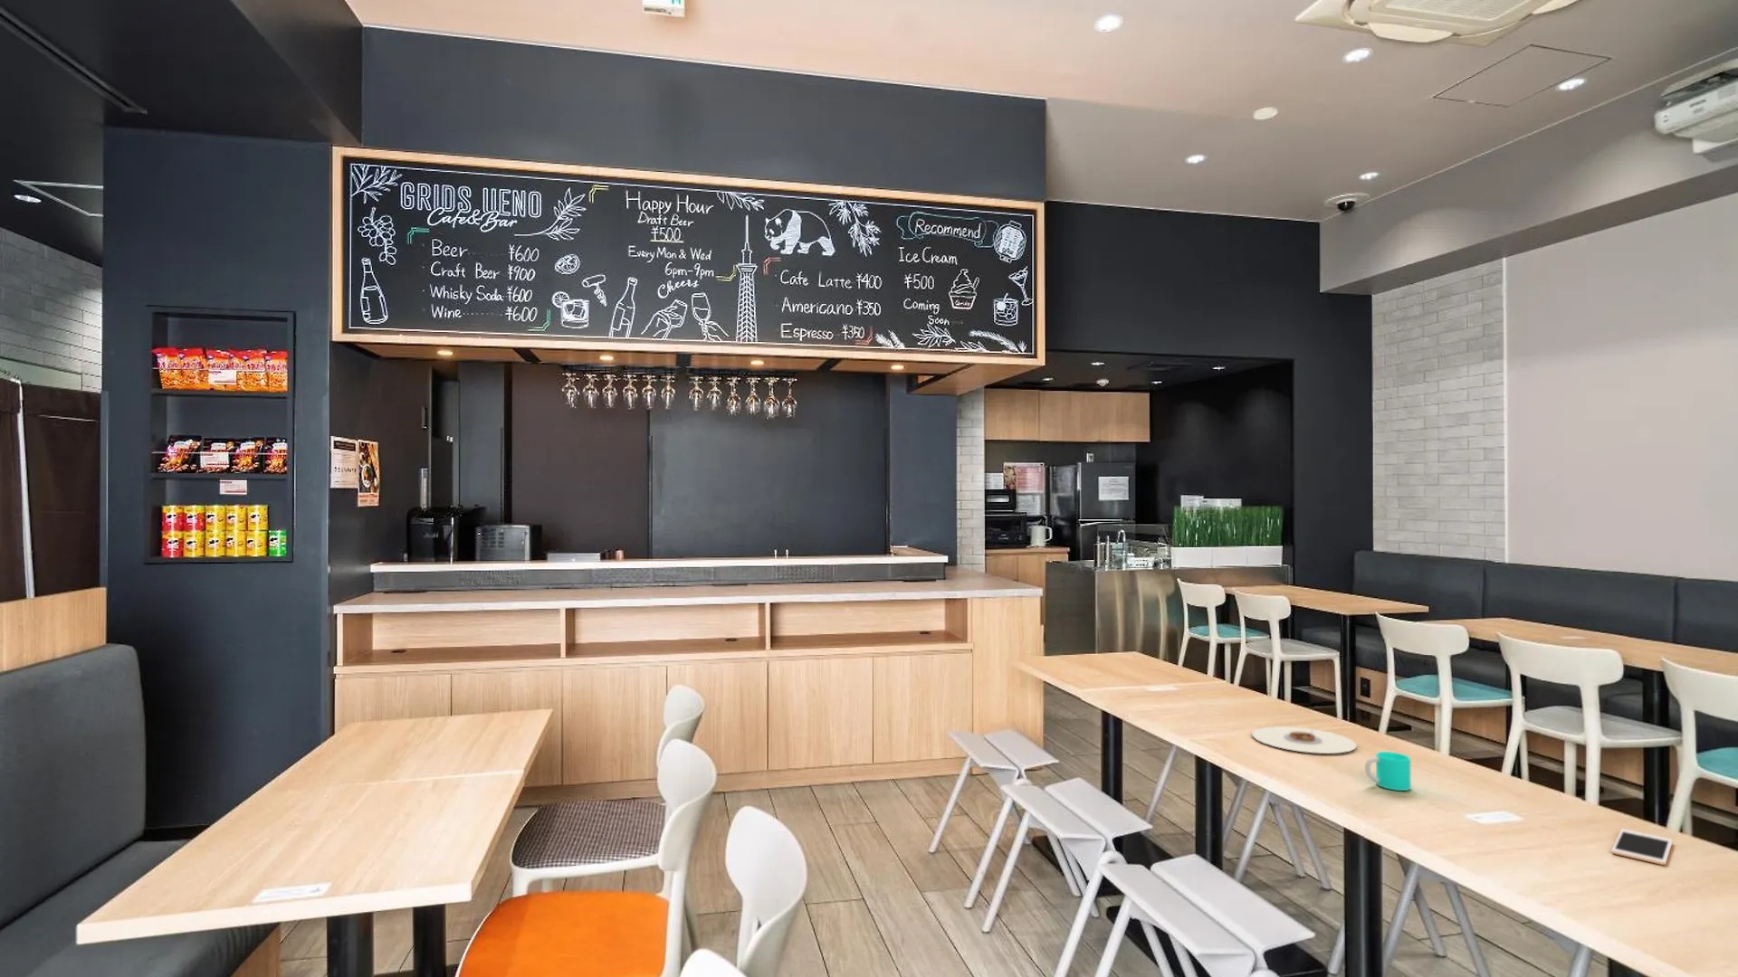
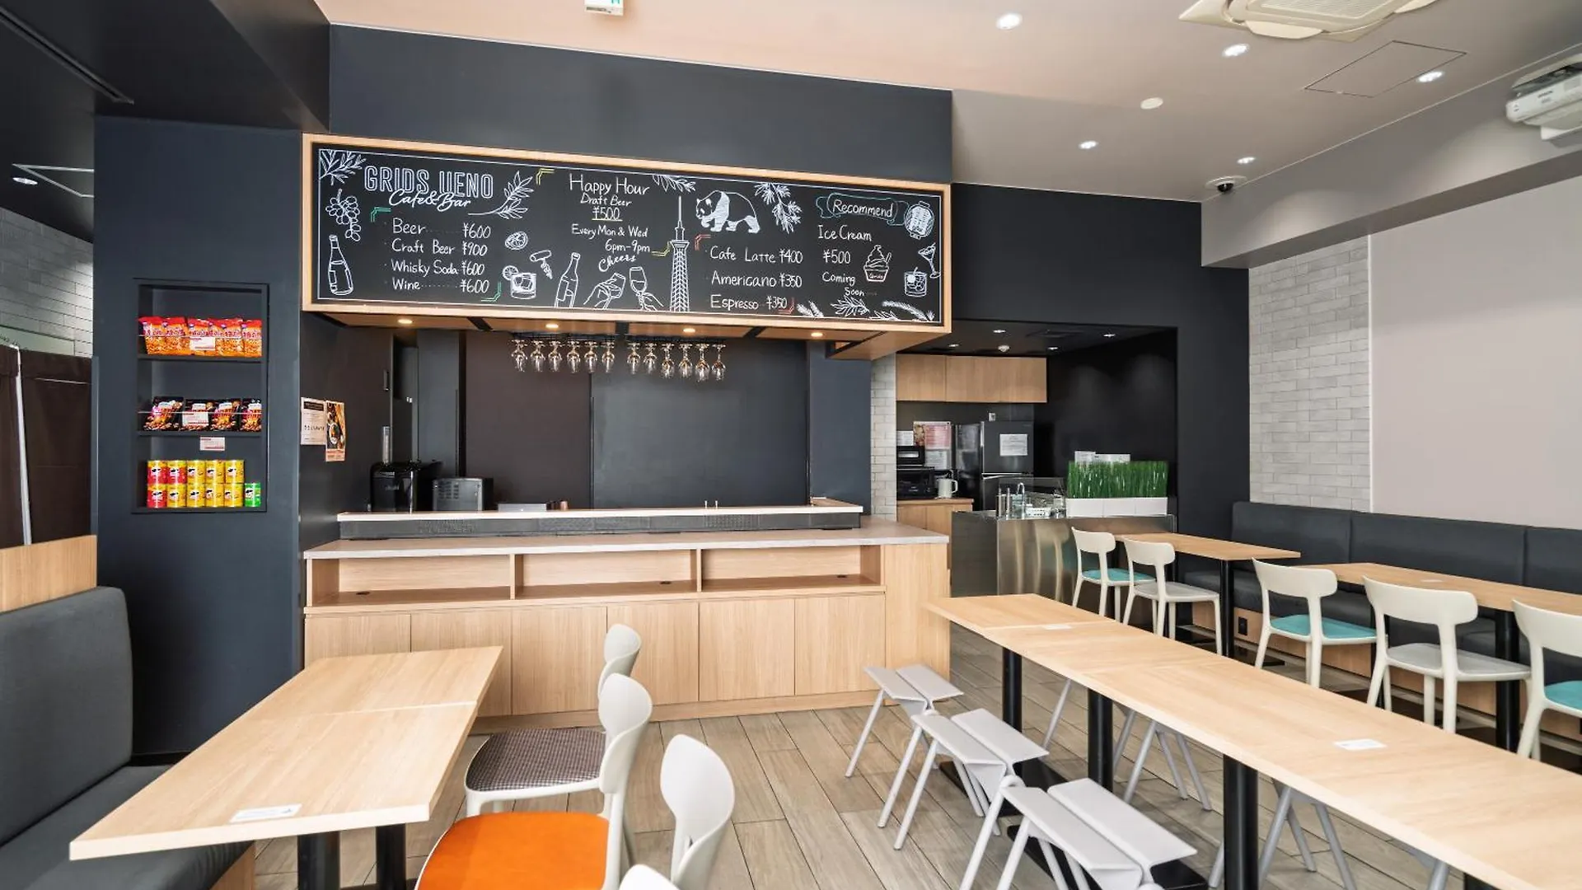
- cell phone [1610,828,1674,866]
- cup [1364,750,1412,792]
- plate [1251,725,1358,754]
